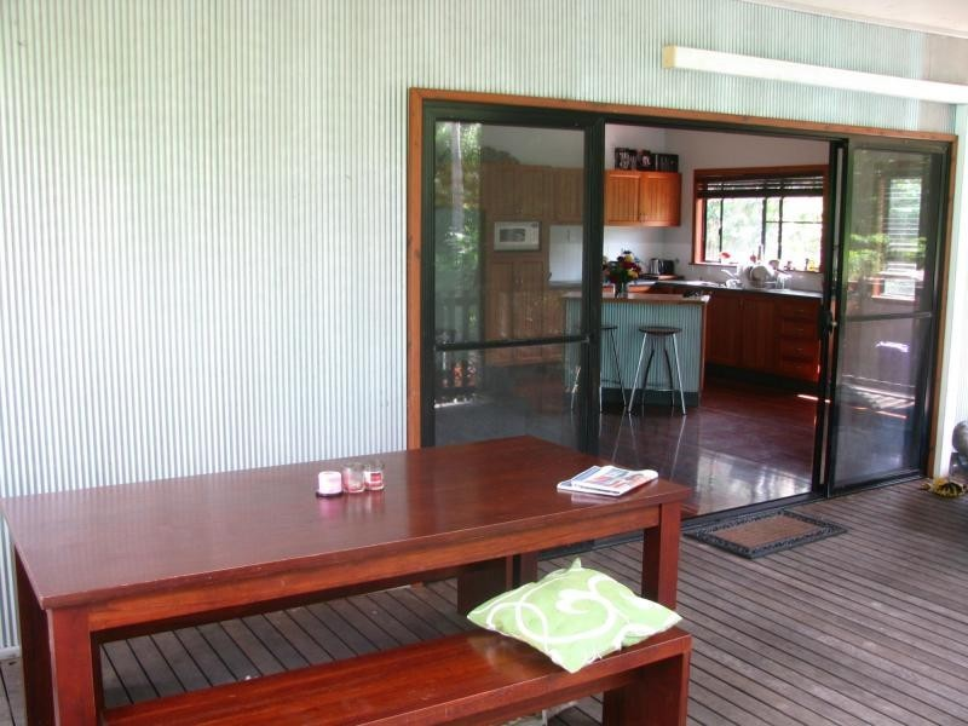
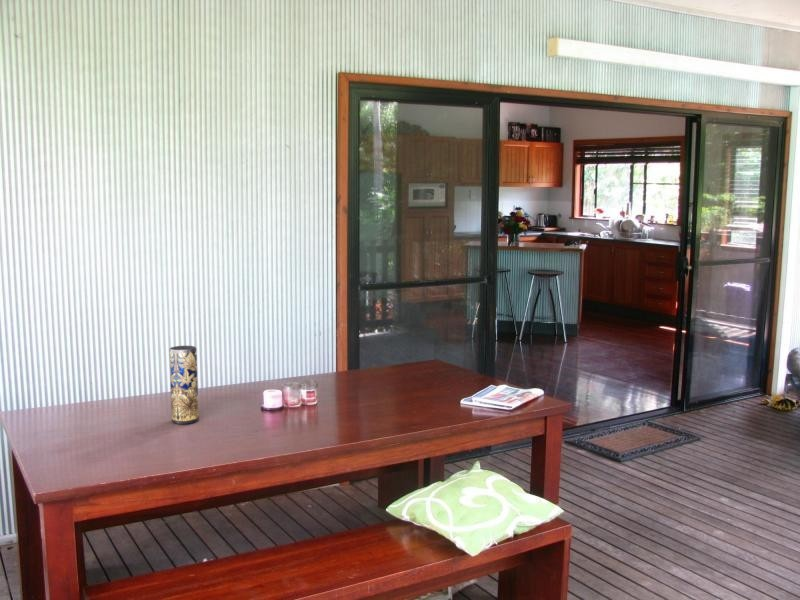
+ vase [168,345,200,425]
